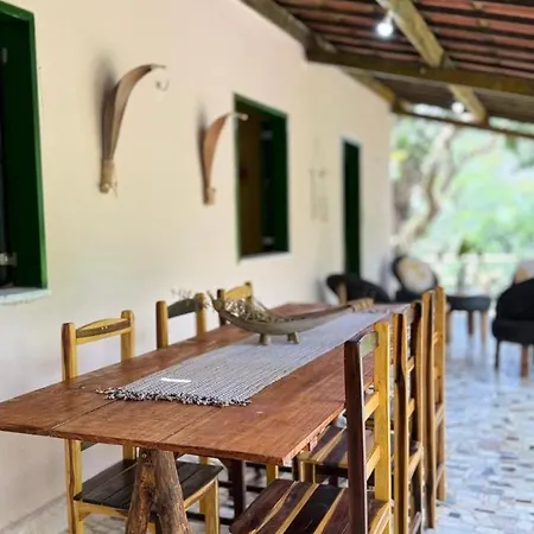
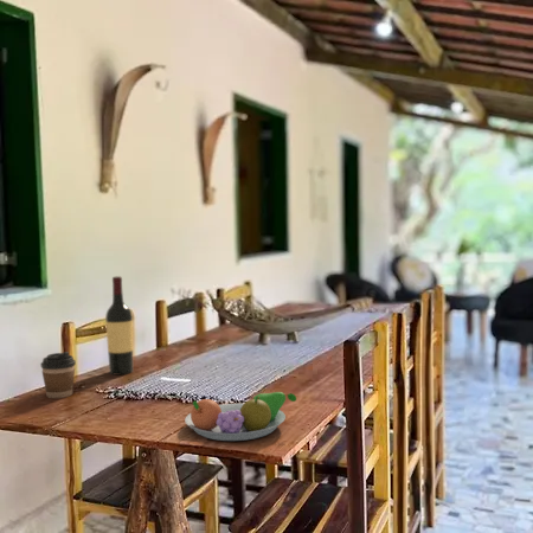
+ coffee cup [39,351,77,399]
+ fruit bowl [184,391,297,442]
+ wine bottle [104,275,134,377]
